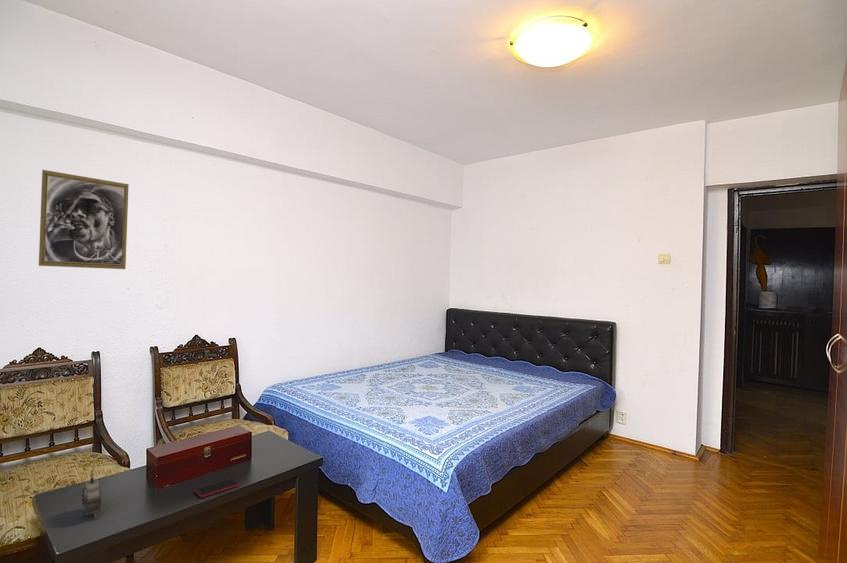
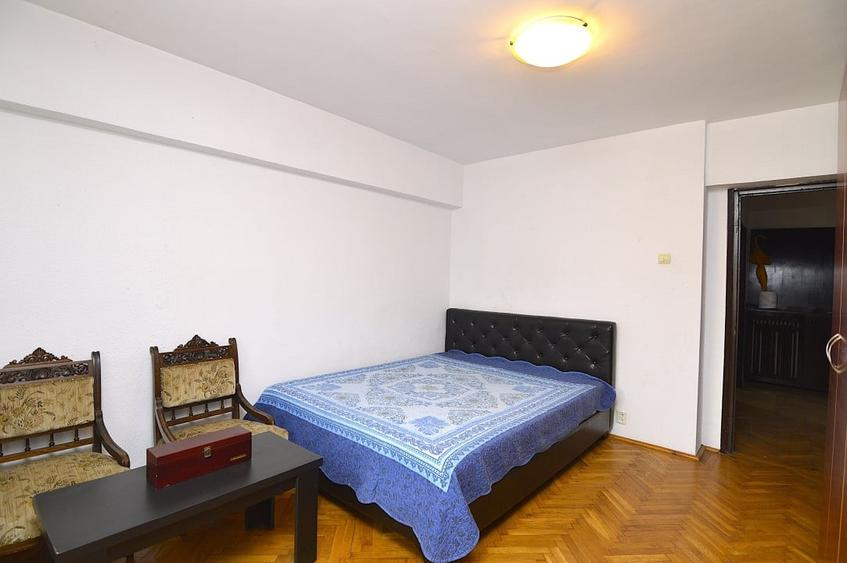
- smartphone [194,477,240,498]
- portrait [38,169,130,270]
- alarm clock [80,469,102,520]
